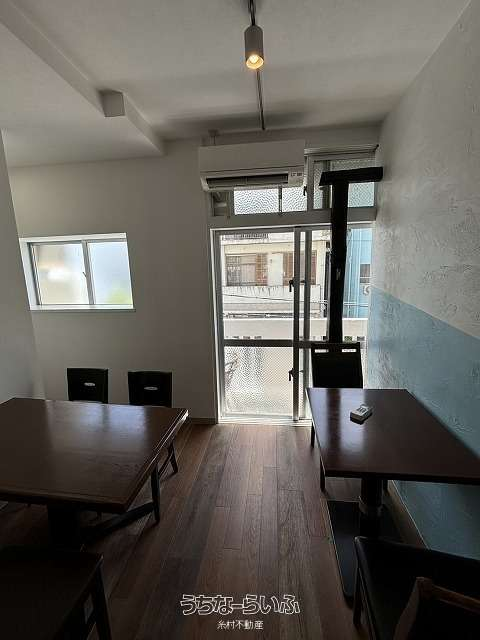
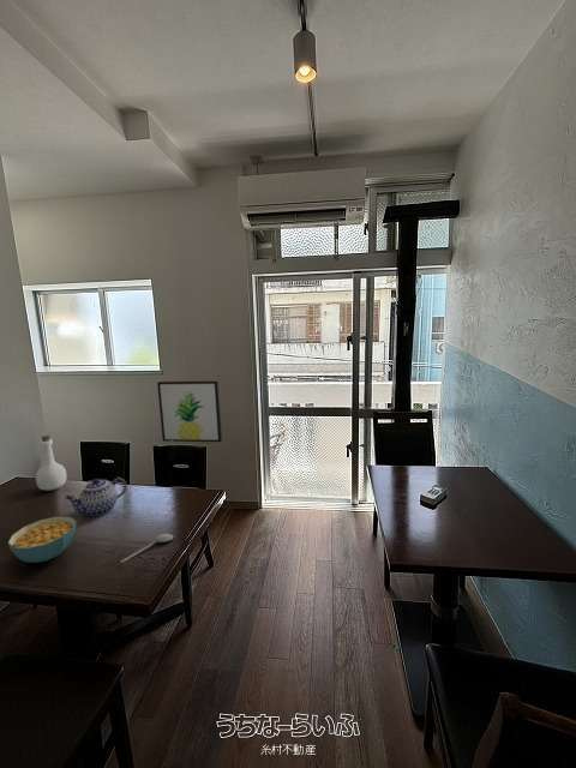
+ cereal bowl [7,516,77,564]
+ teapot [65,476,127,517]
+ wall art [156,379,223,443]
+ spoon [120,533,174,564]
+ bottle [35,434,68,492]
